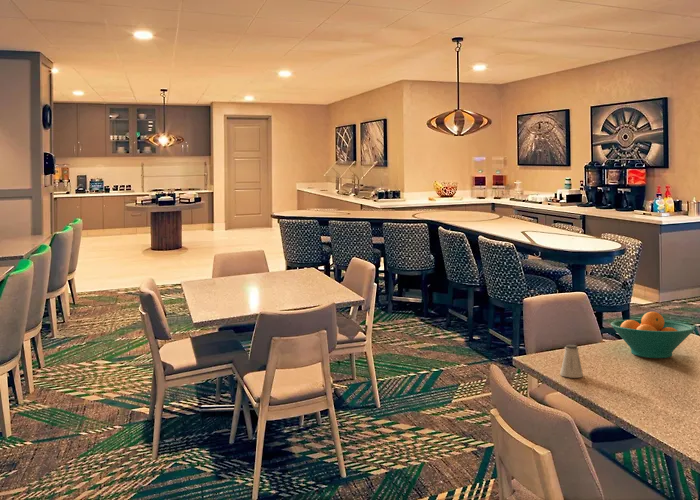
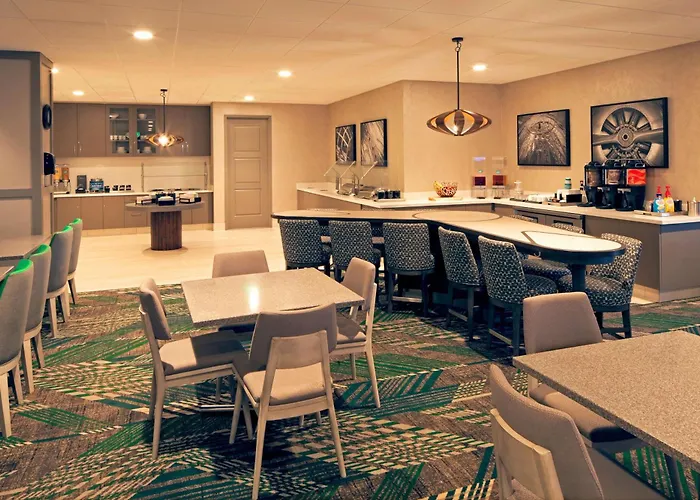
- saltshaker [559,344,584,379]
- fruit bowl [610,311,696,359]
